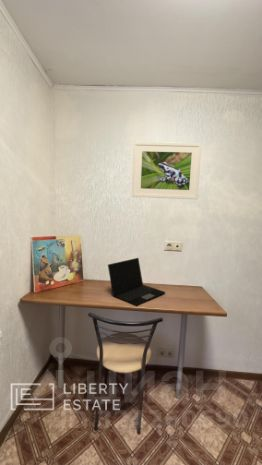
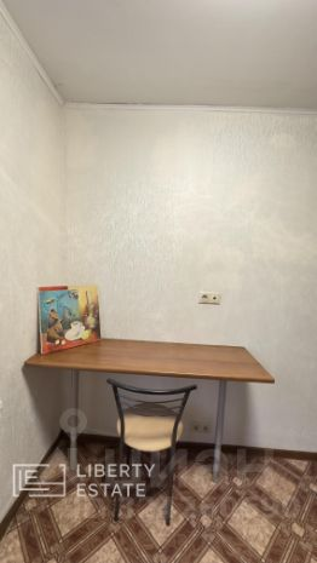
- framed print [131,141,203,200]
- laptop [107,257,166,307]
